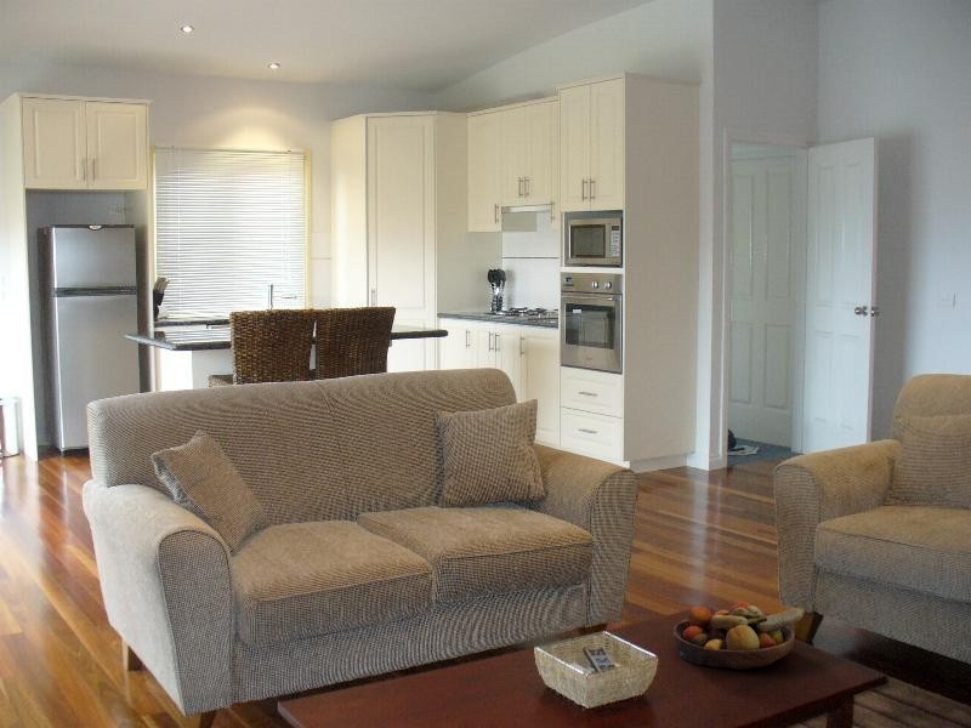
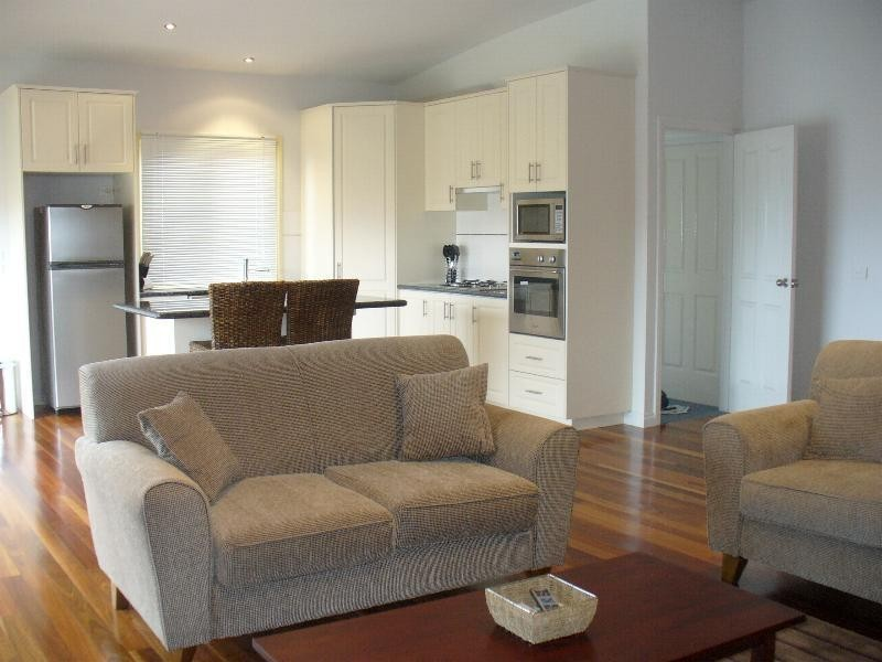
- fruit bowl [671,601,806,671]
